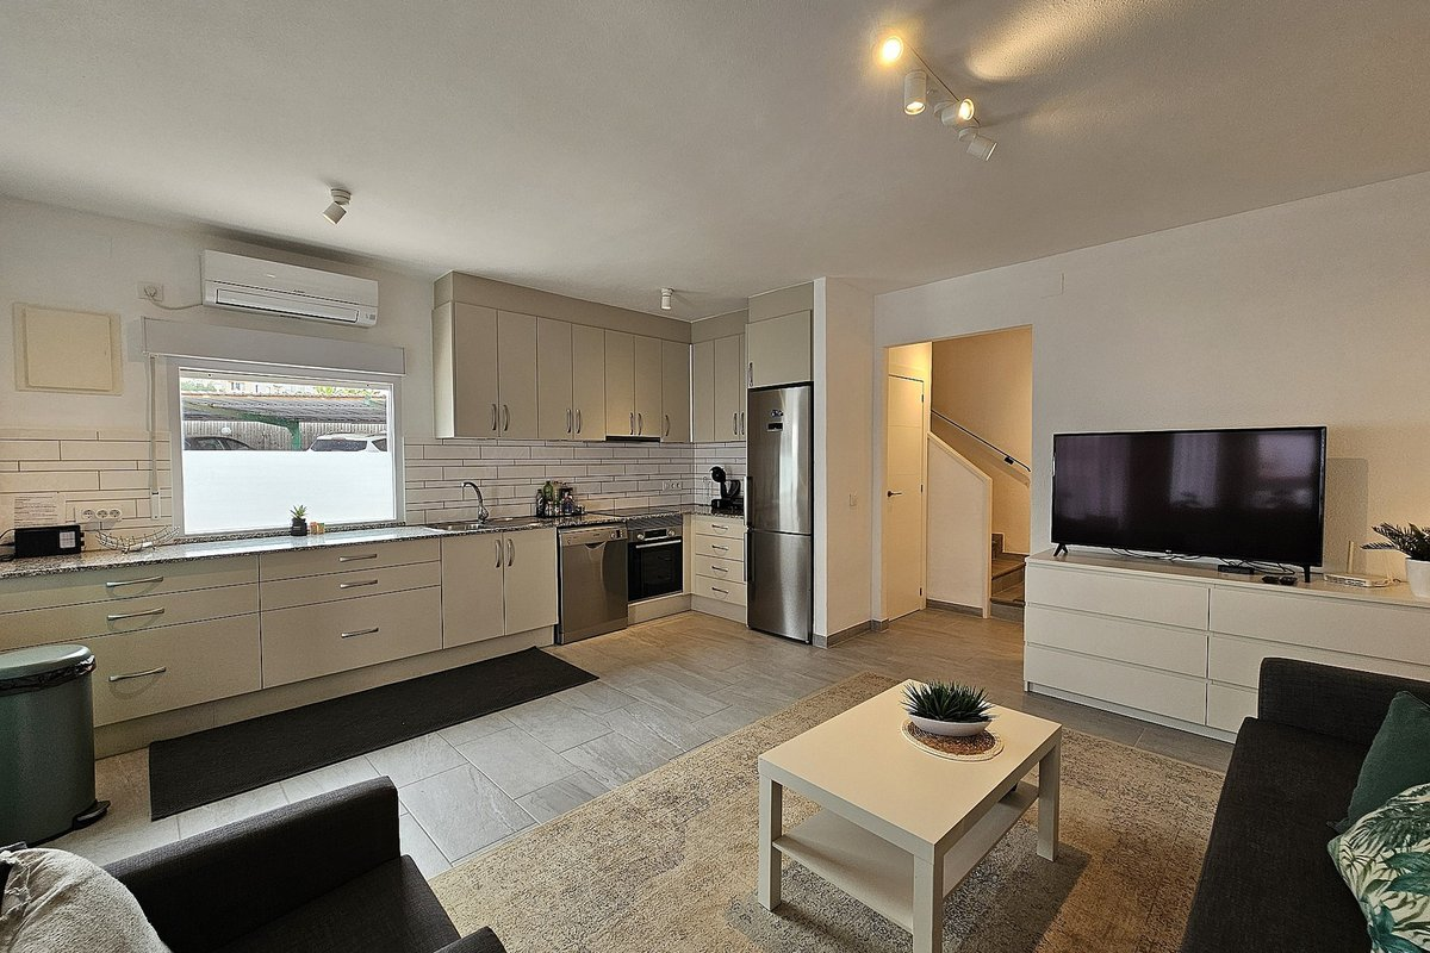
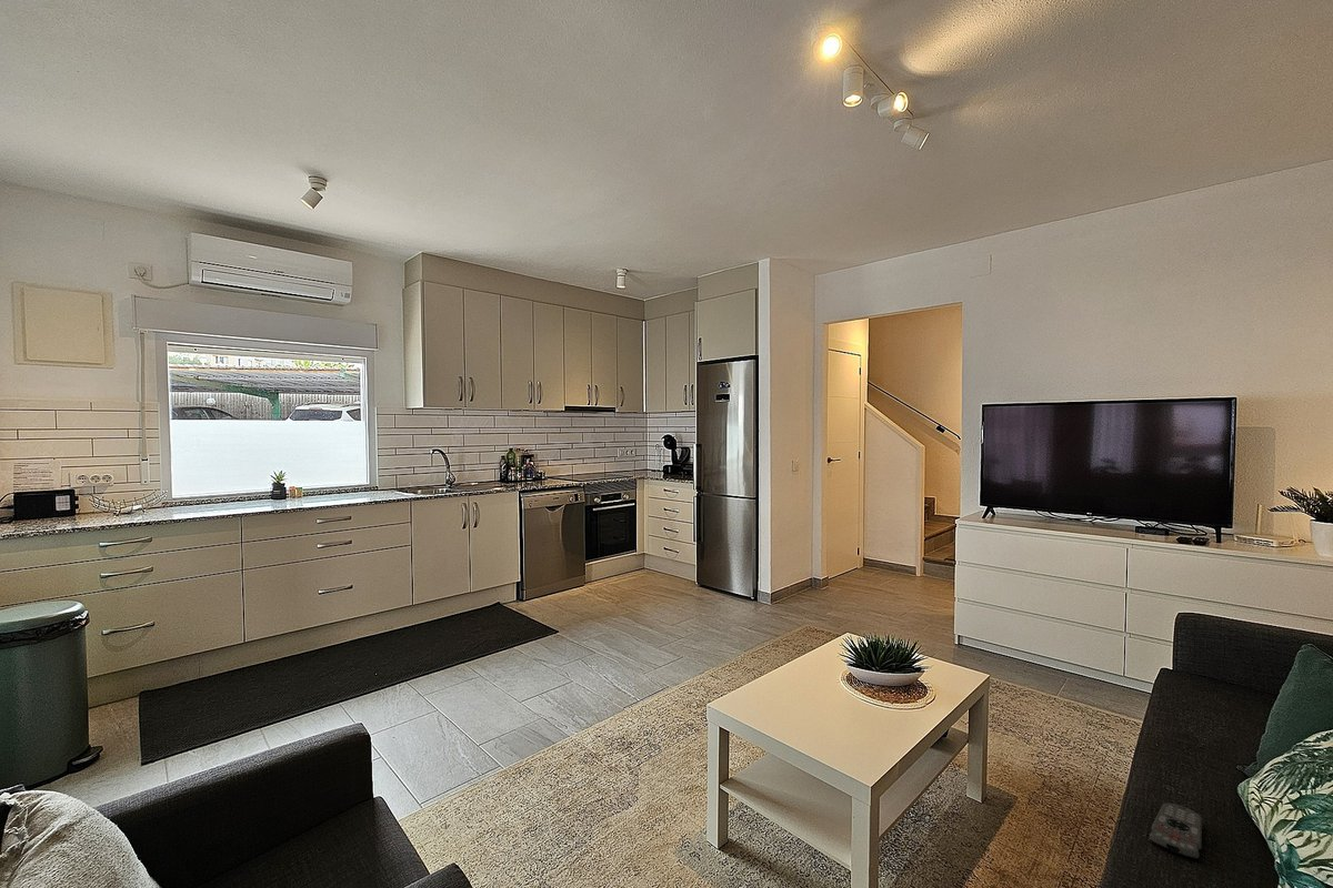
+ remote control [1149,801,1203,860]
